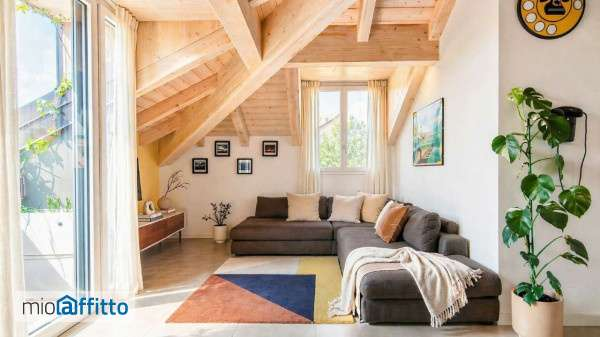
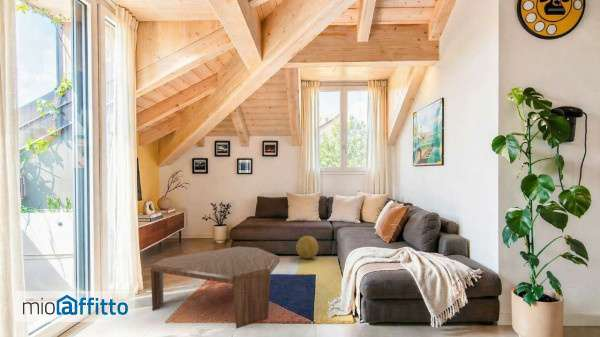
+ coffee table [150,246,281,330]
+ decorative ball [295,235,320,260]
